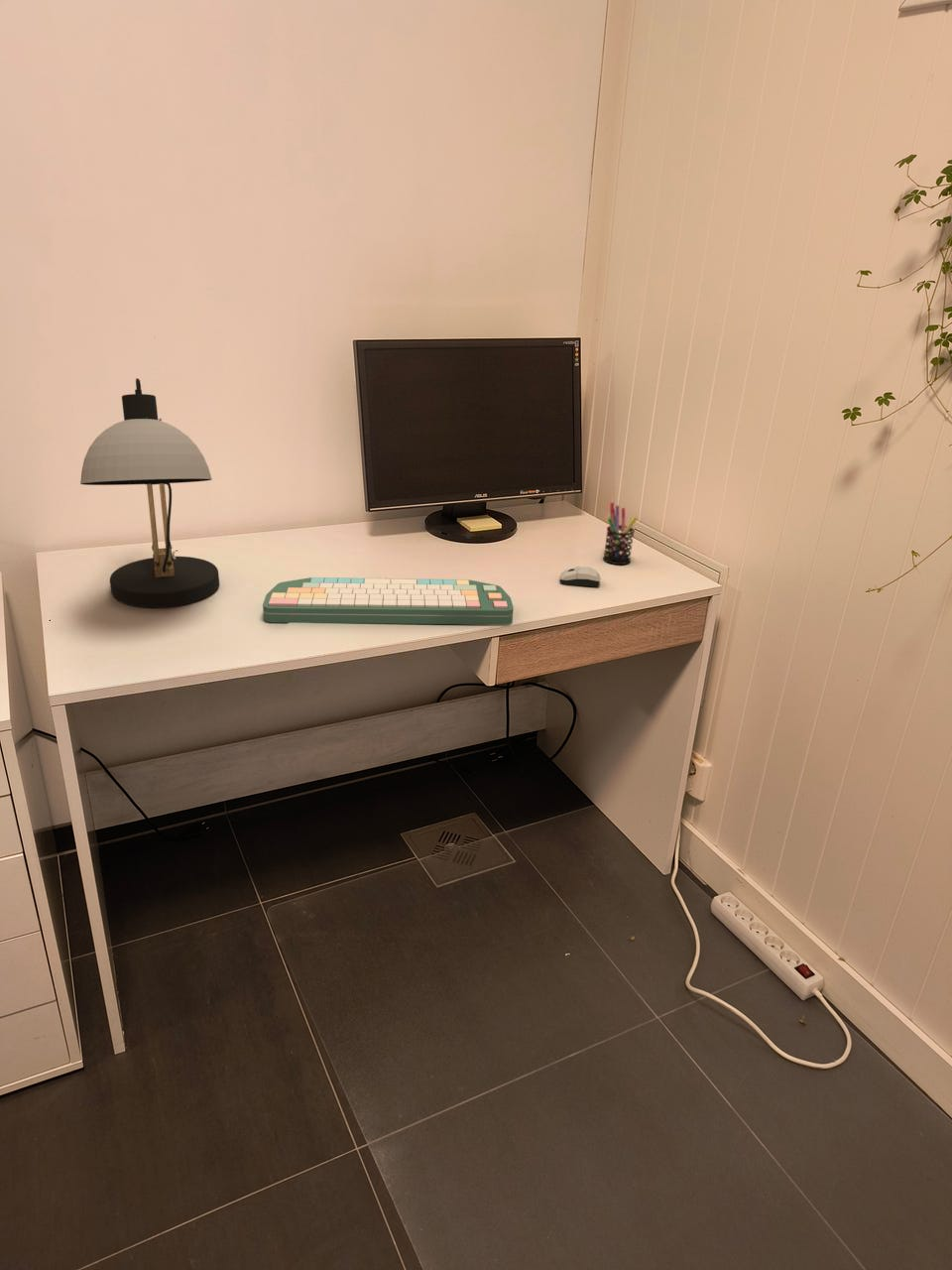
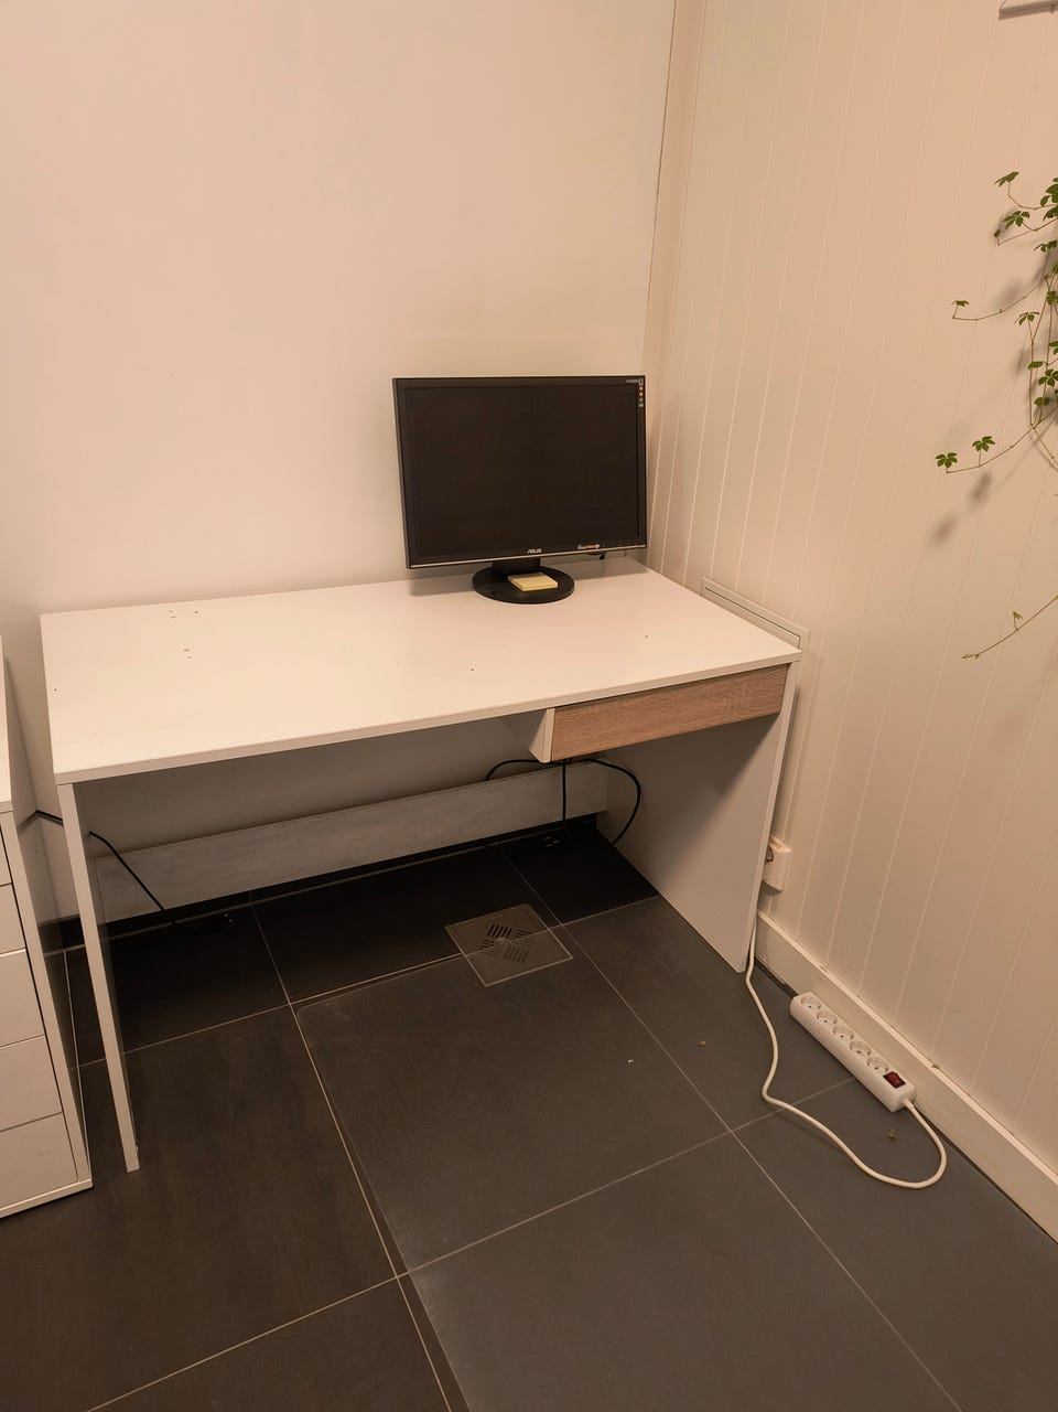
- computer keyboard [262,576,515,626]
- pen holder [602,502,639,566]
- desk lamp [79,377,220,608]
- computer mouse [559,566,602,588]
